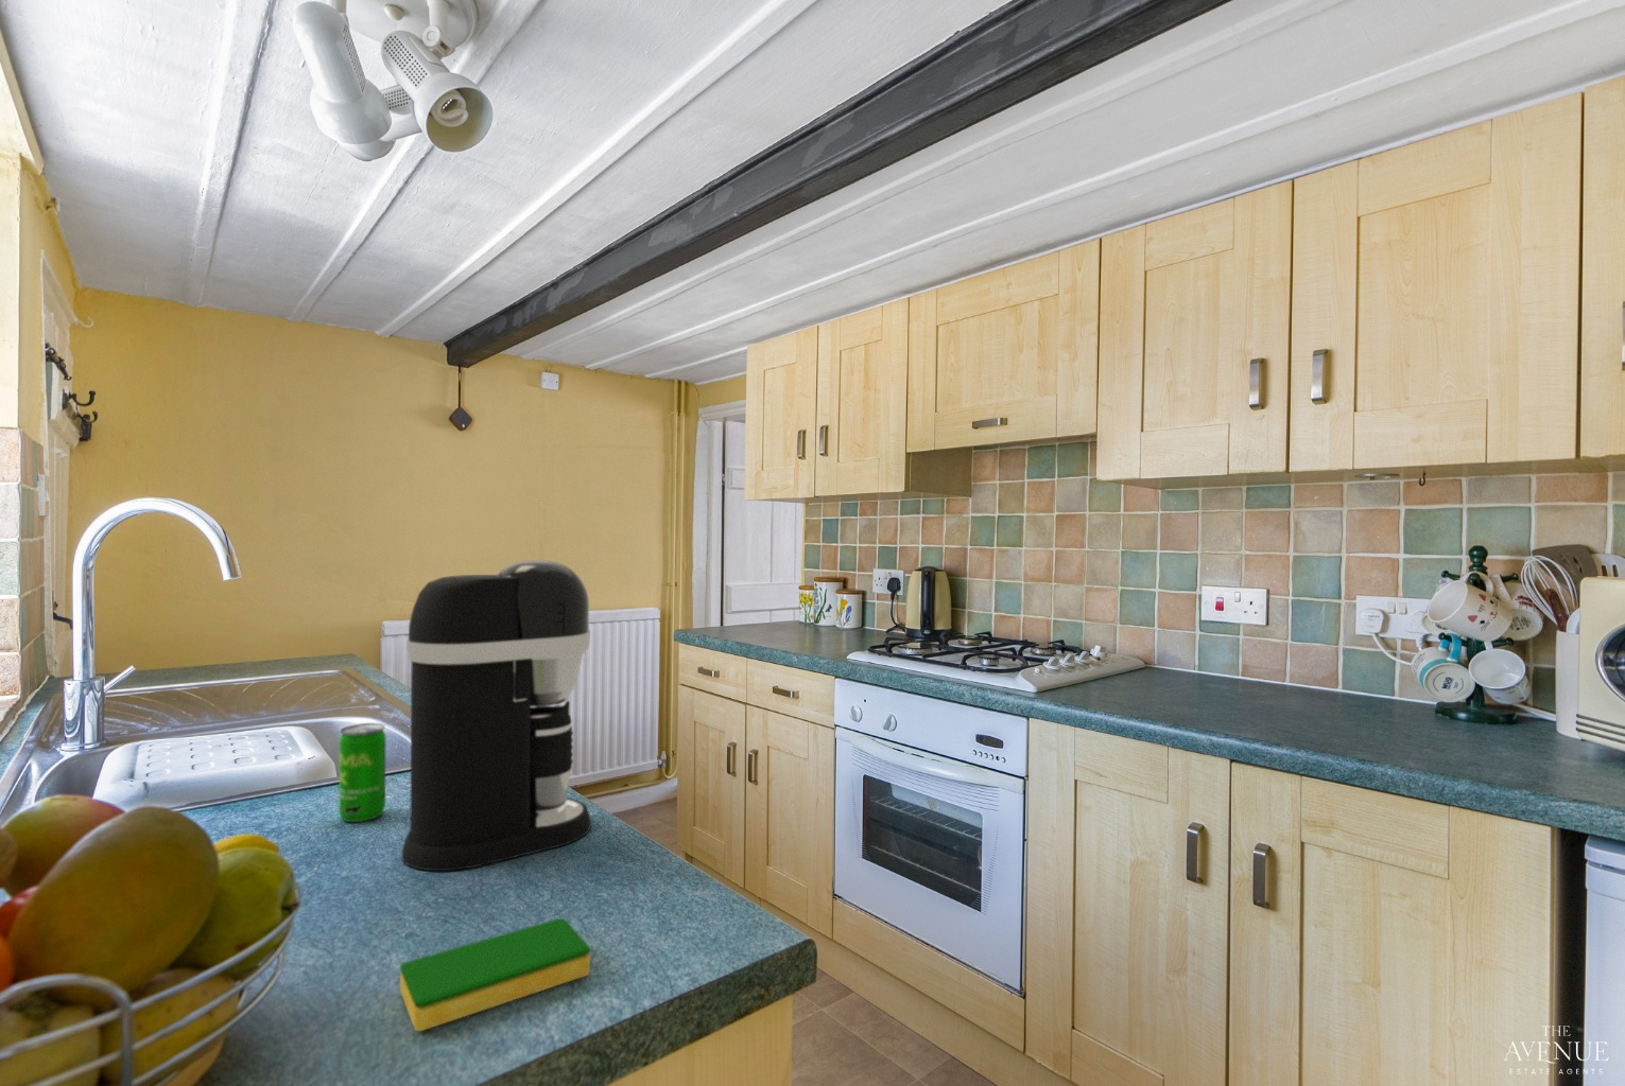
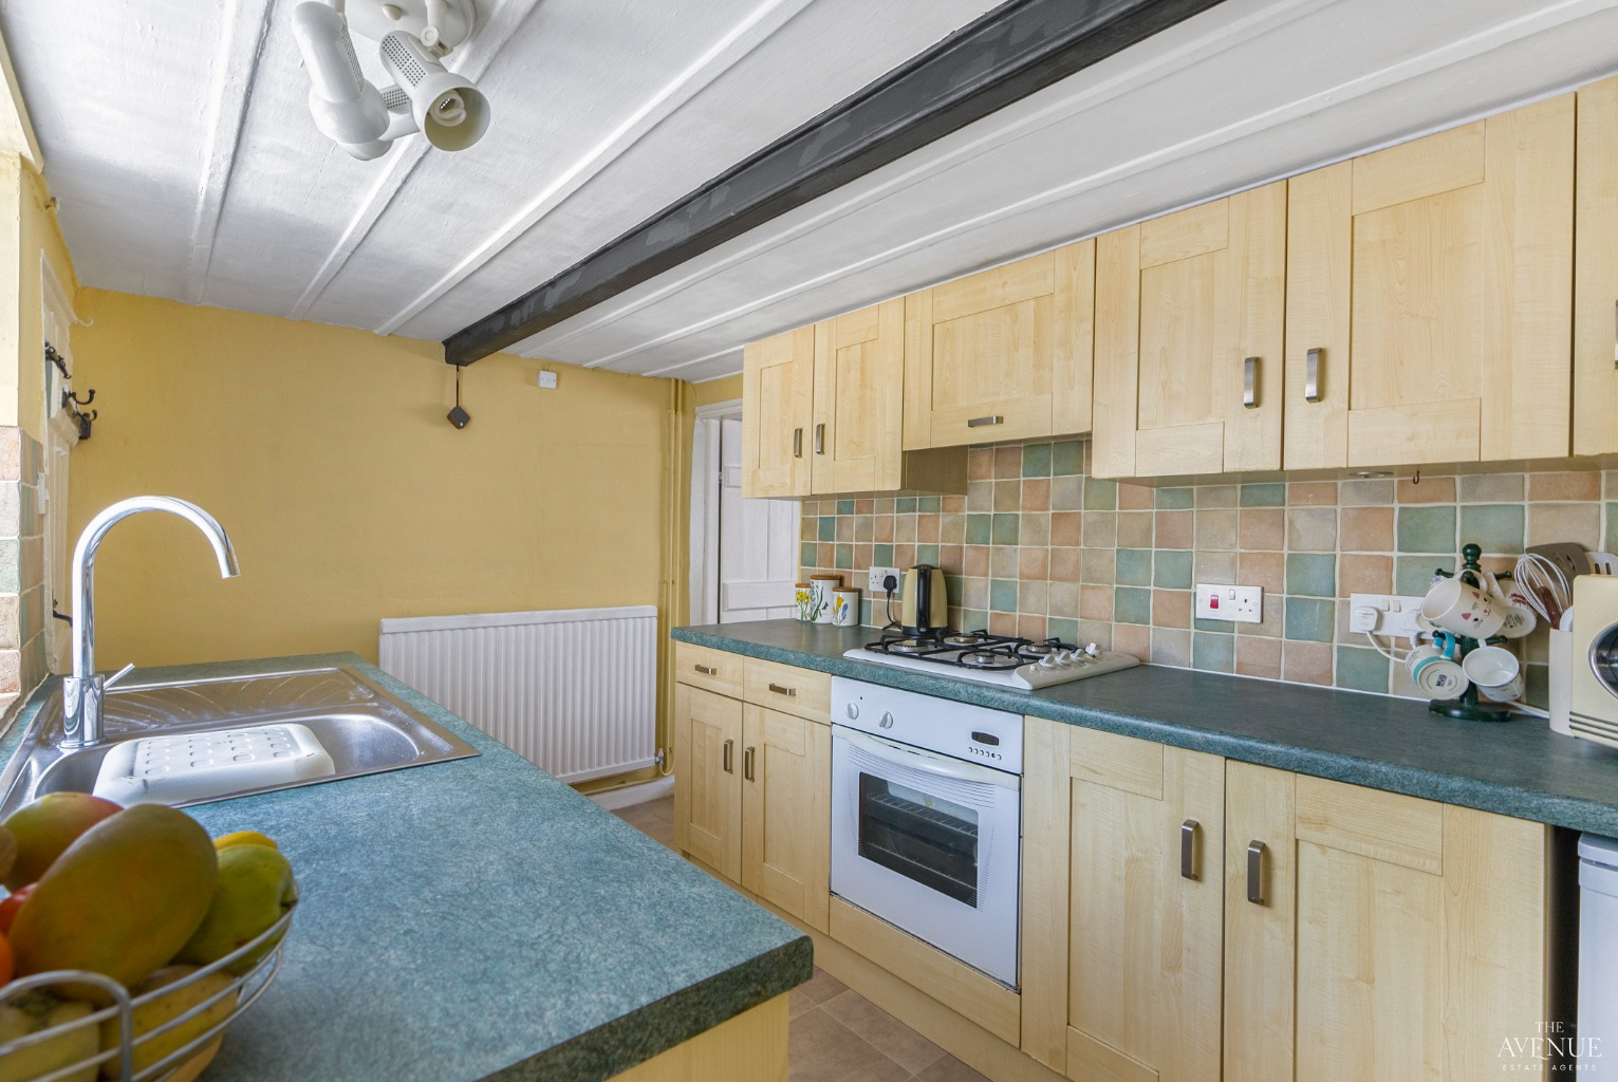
- coffee maker [400,559,592,871]
- dish sponge [399,918,592,1031]
- beverage can [338,722,387,823]
